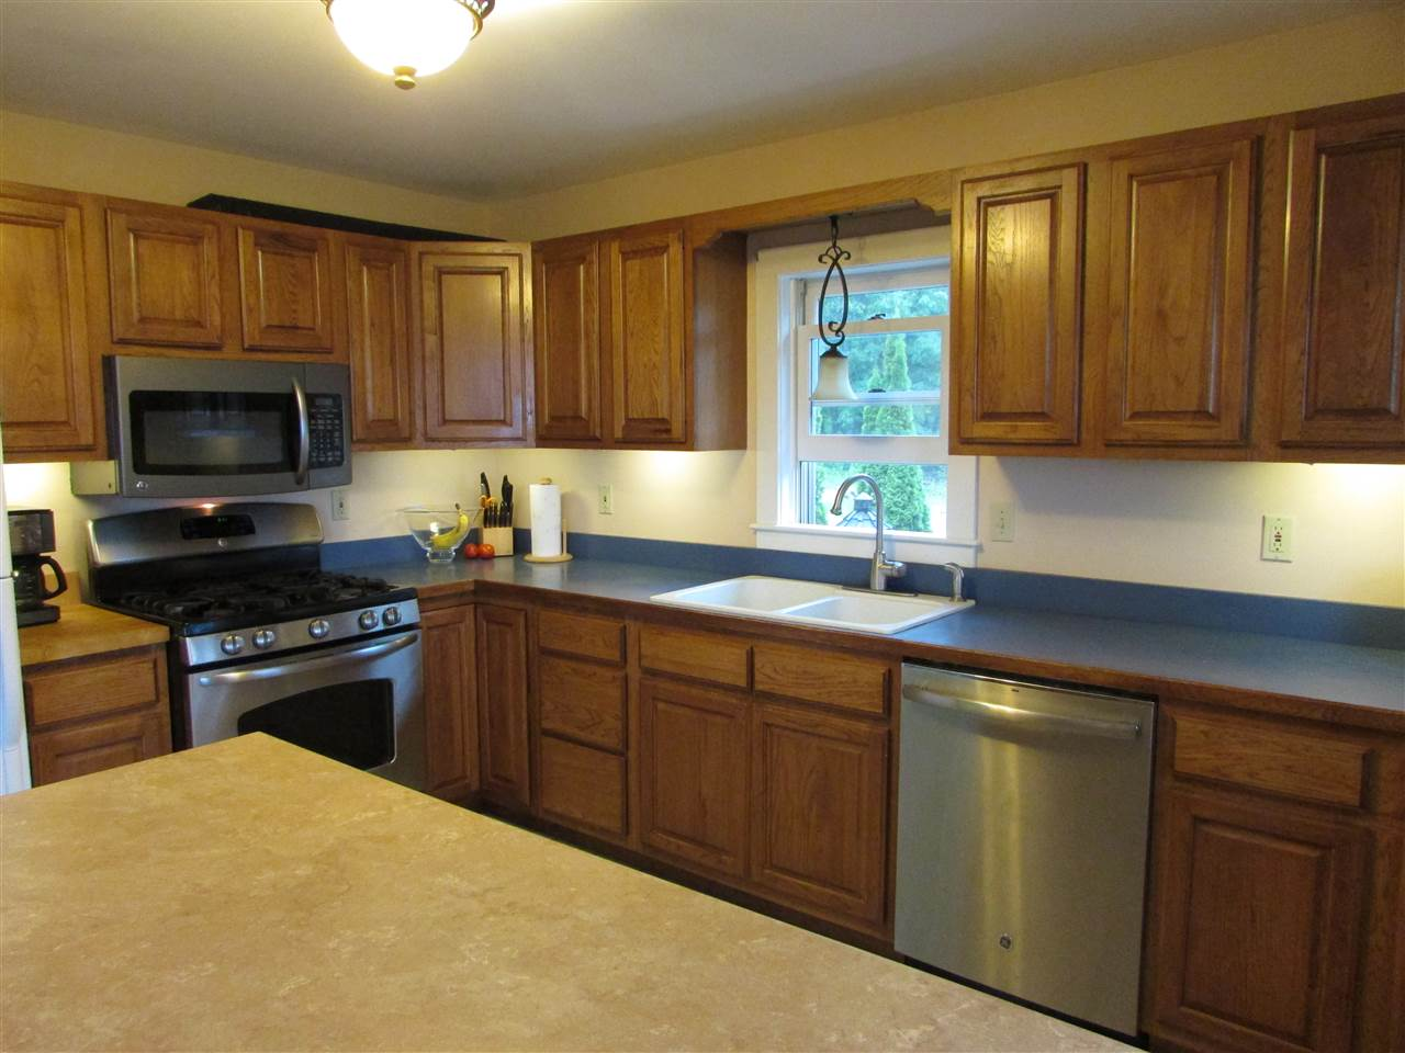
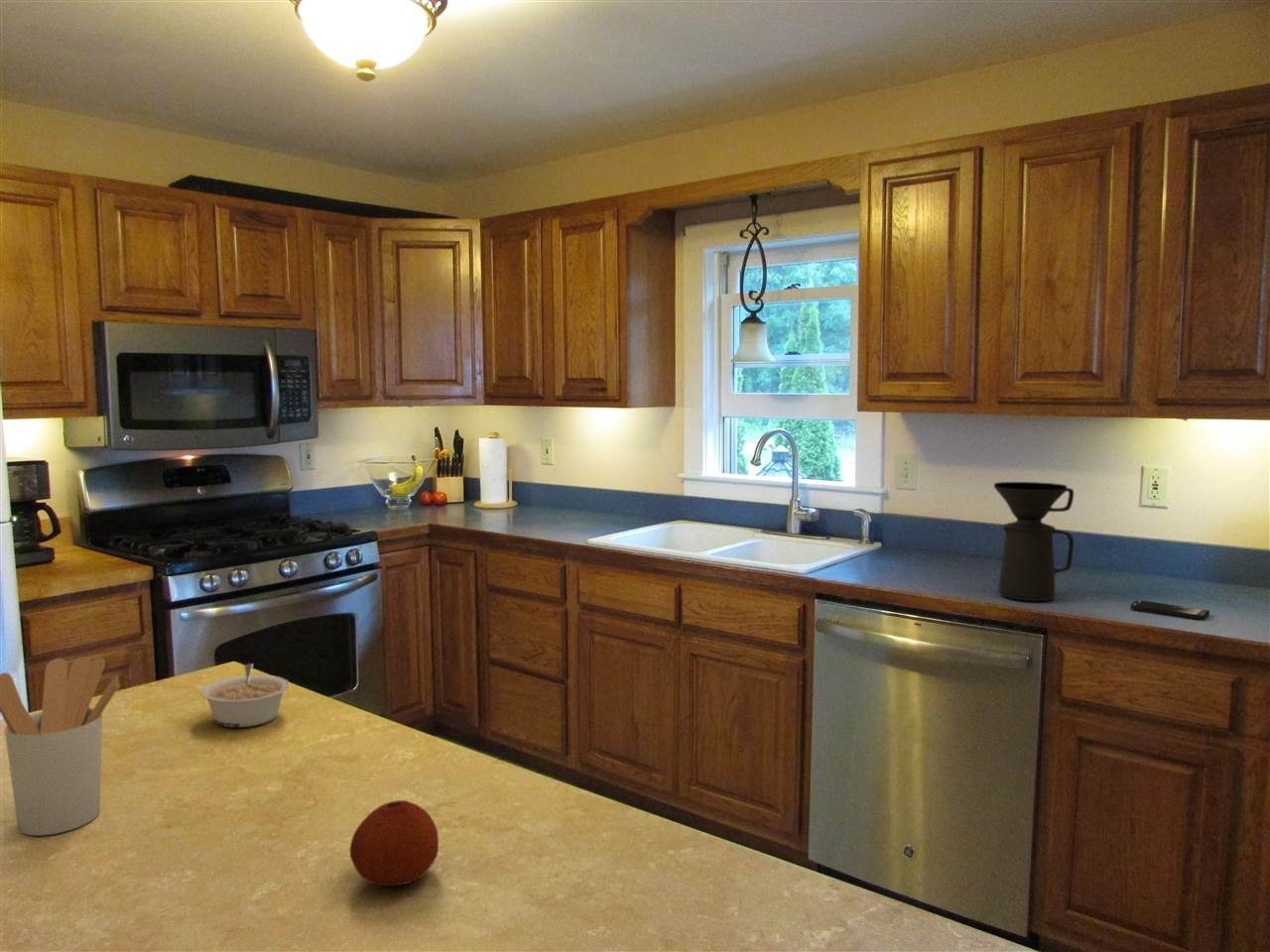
+ fruit [349,799,440,887]
+ legume [198,662,291,728]
+ utensil holder [0,656,121,837]
+ coffee maker [993,481,1075,602]
+ smartphone [1129,599,1210,620]
